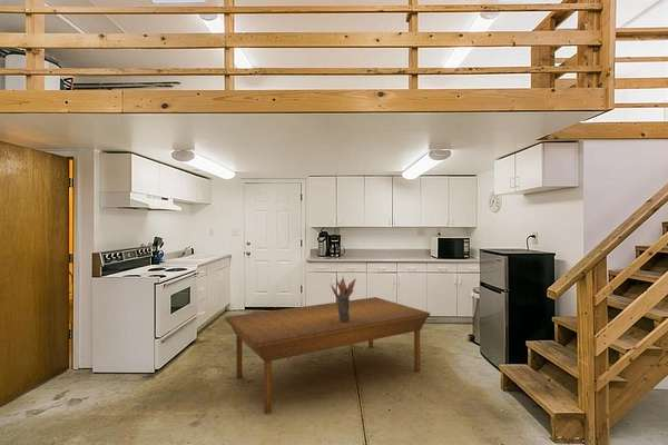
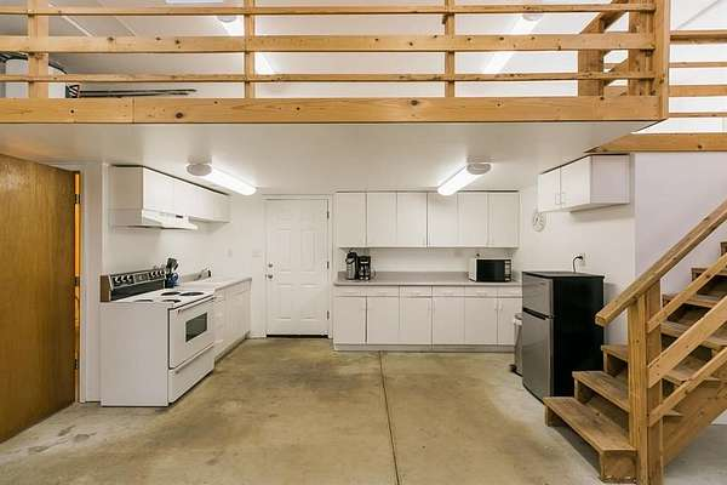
- dining table [225,296,431,415]
- table lamp [330,277,357,322]
